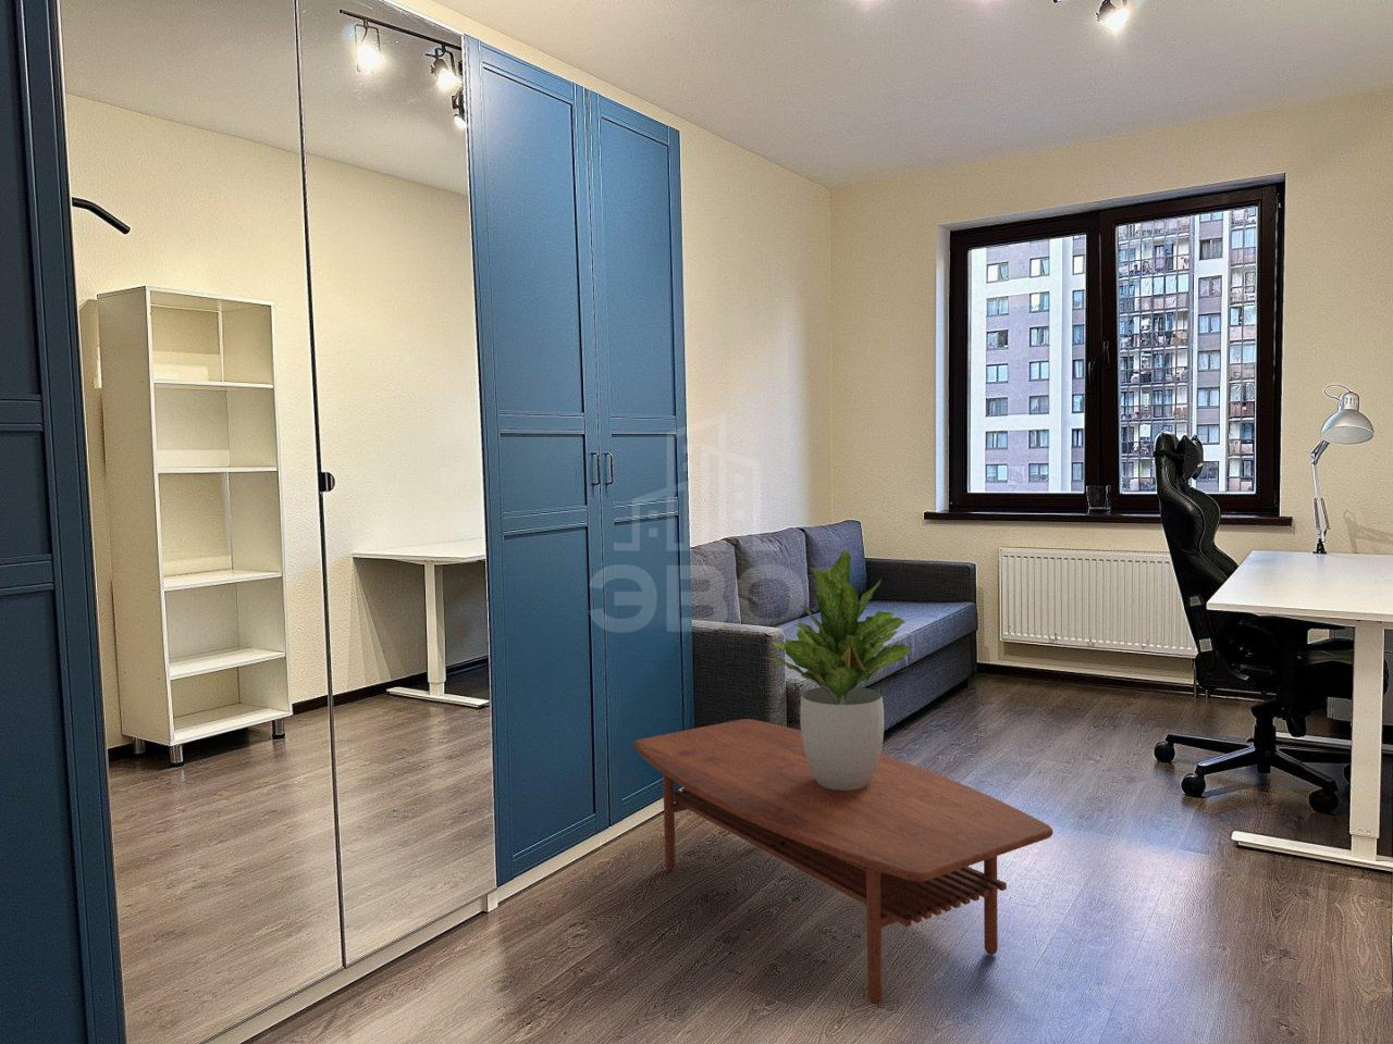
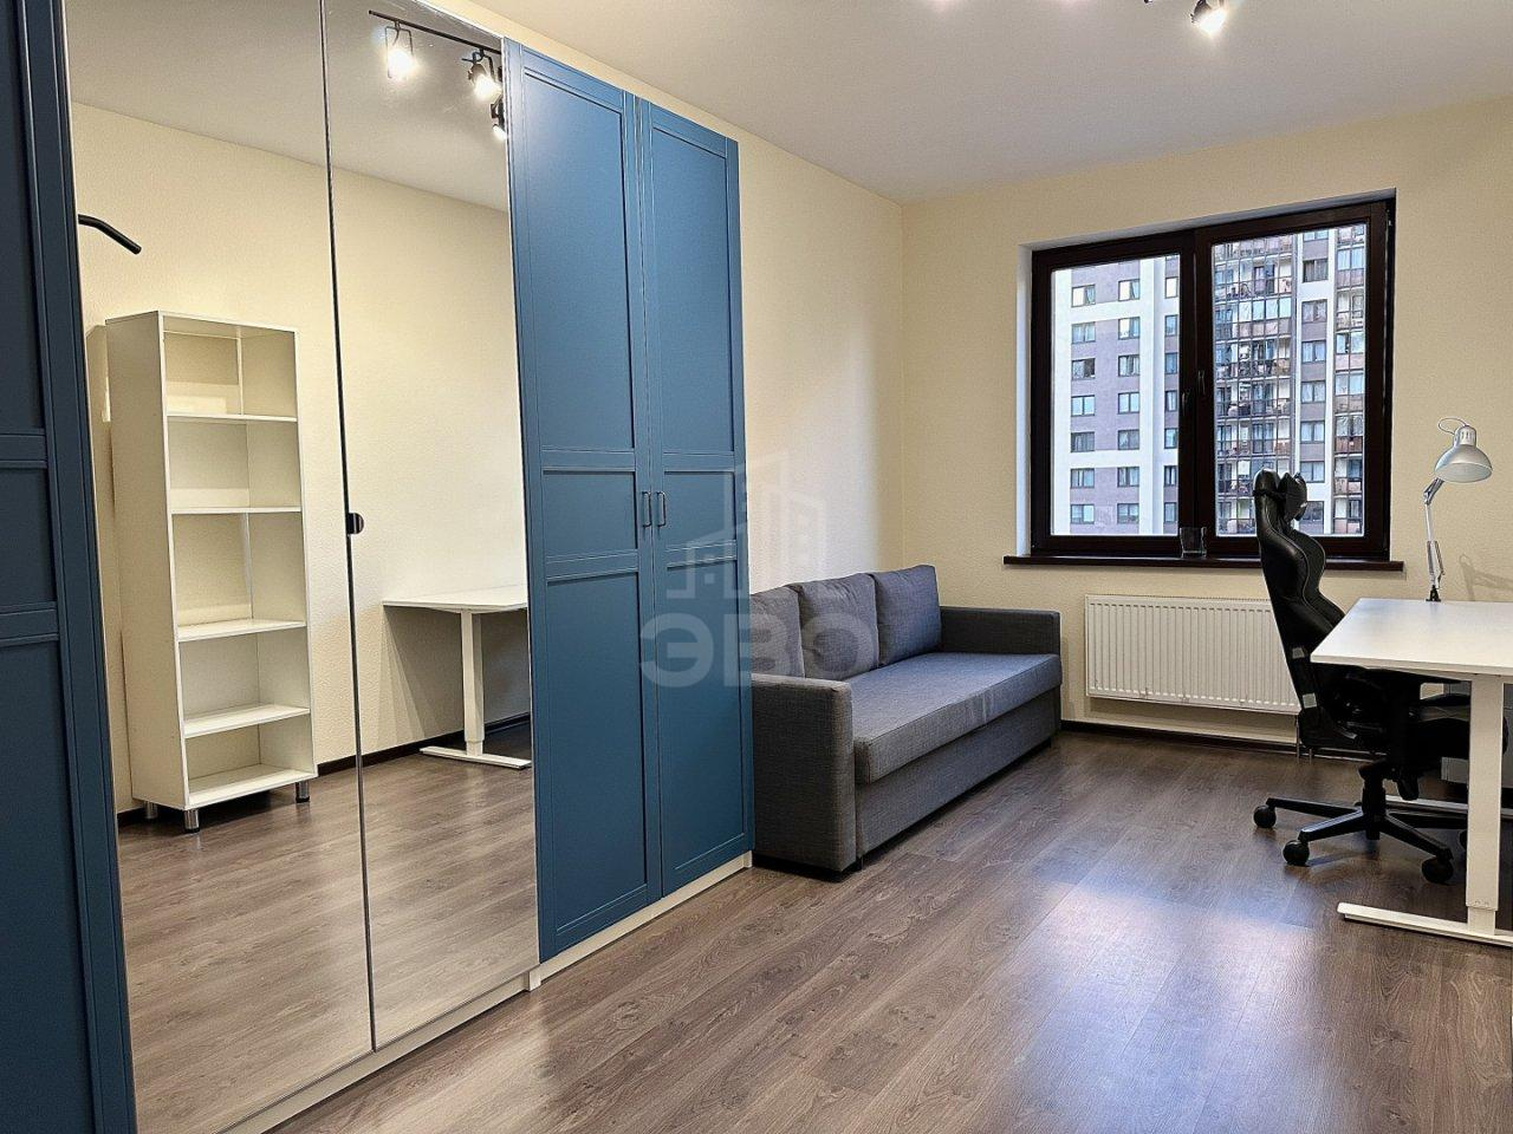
- coffee table [632,717,1054,1005]
- potted plant [765,549,911,791]
